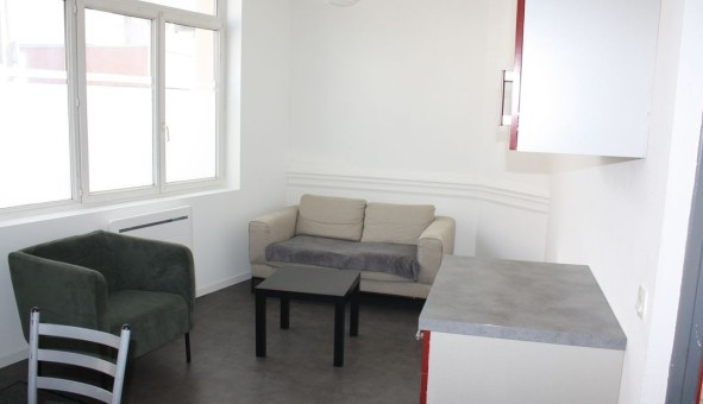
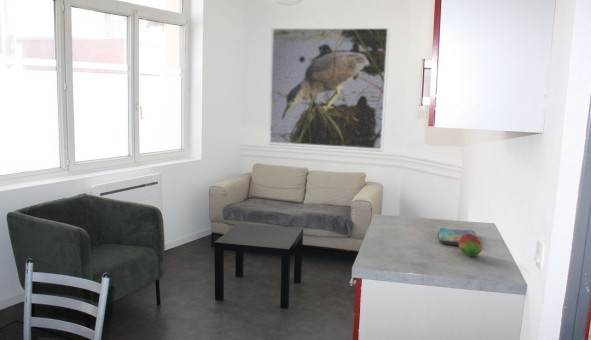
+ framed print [268,27,391,153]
+ fruit [458,233,483,257]
+ dish towel [438,226,477,246]
